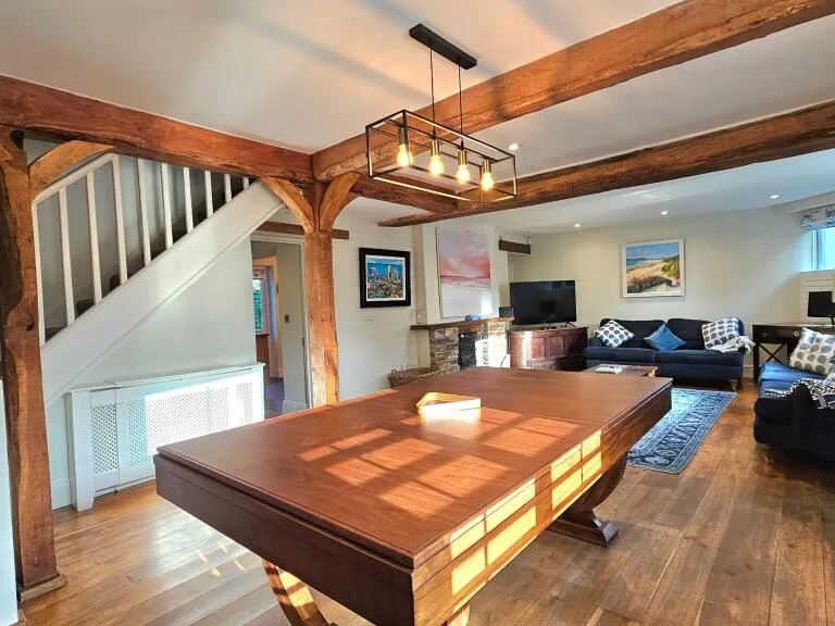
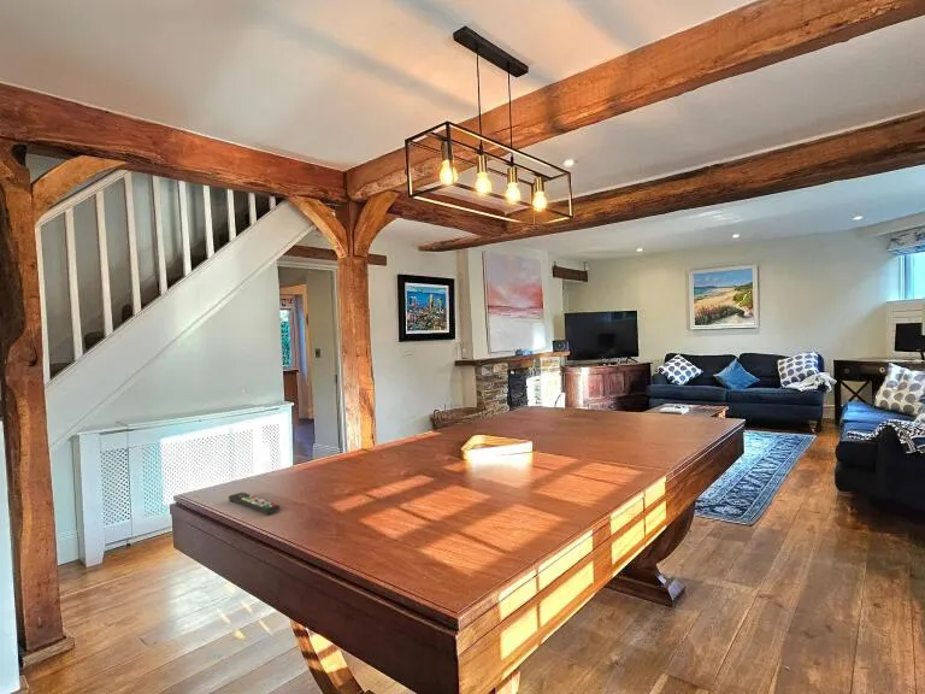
+ remote control [228,492,282,516]
